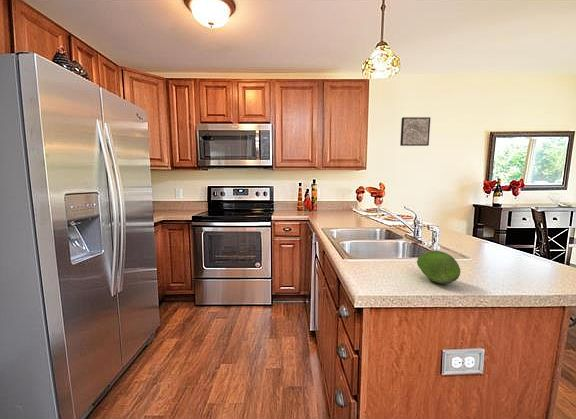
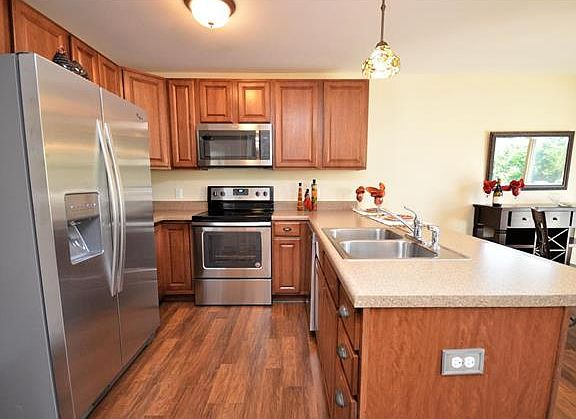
- wall art [399,116,431,147]
- fruit [416,250,461,285]
